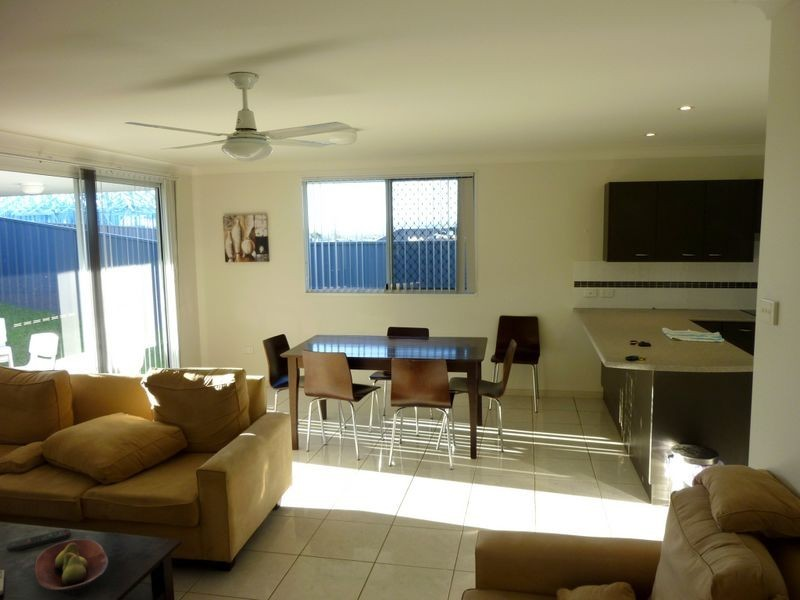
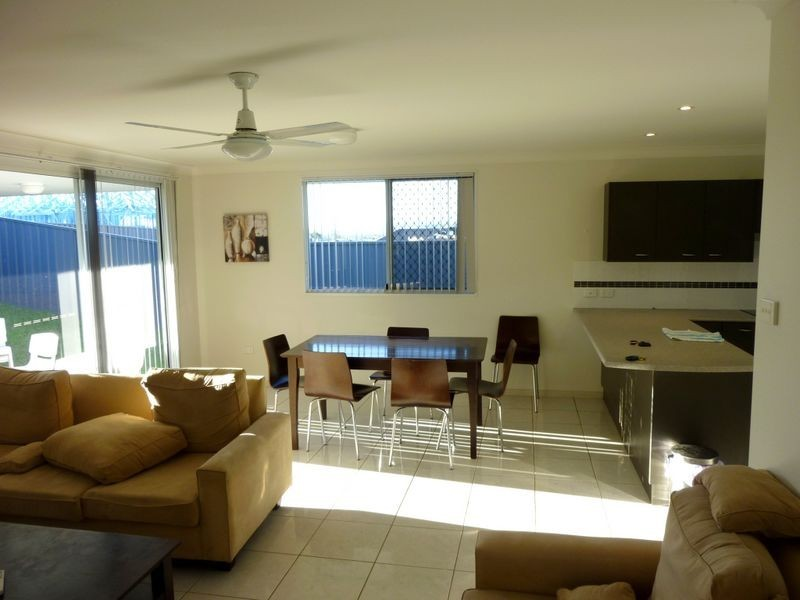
- remote control [5,528,72,553]
- fruit bowl [34,538,109,596]
